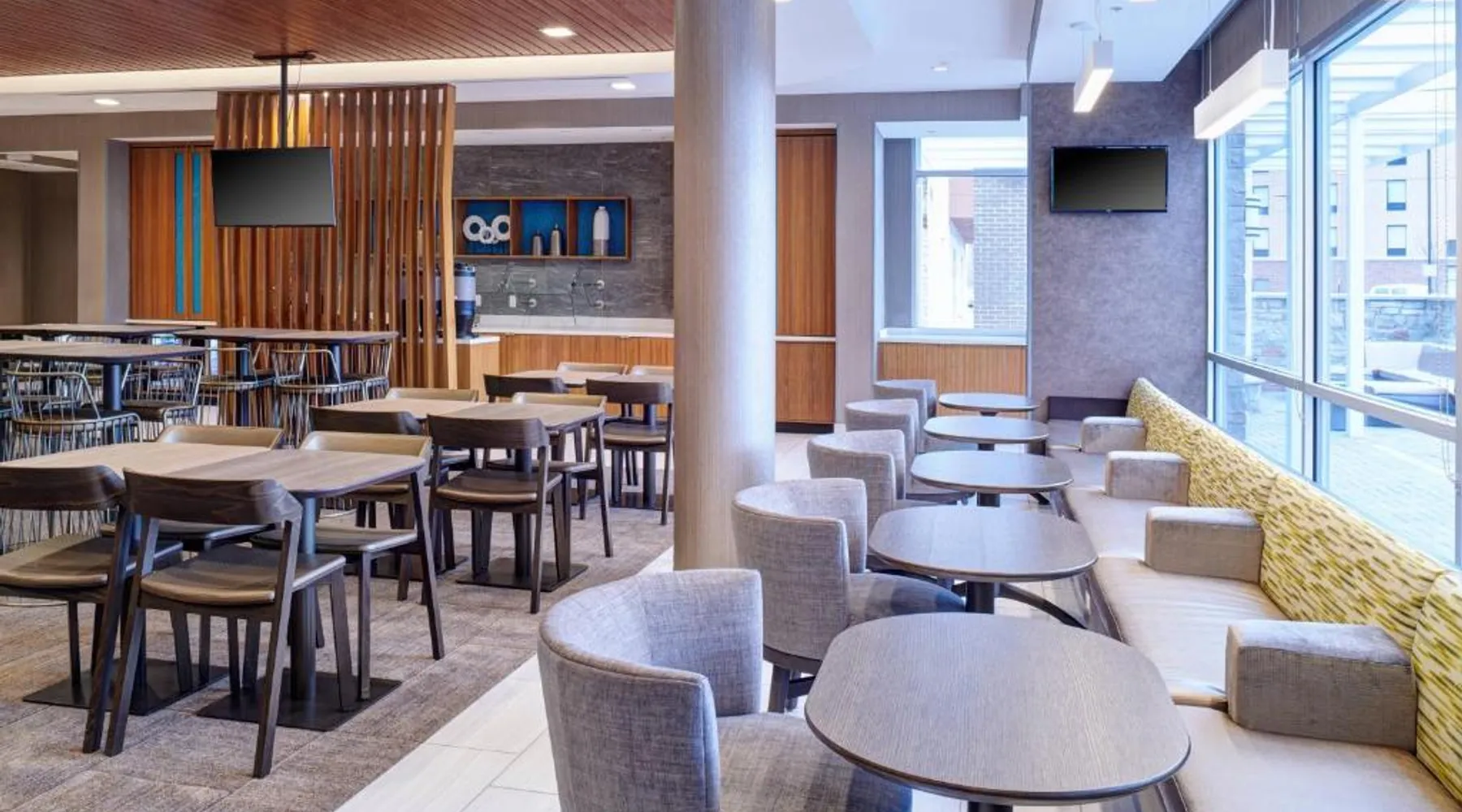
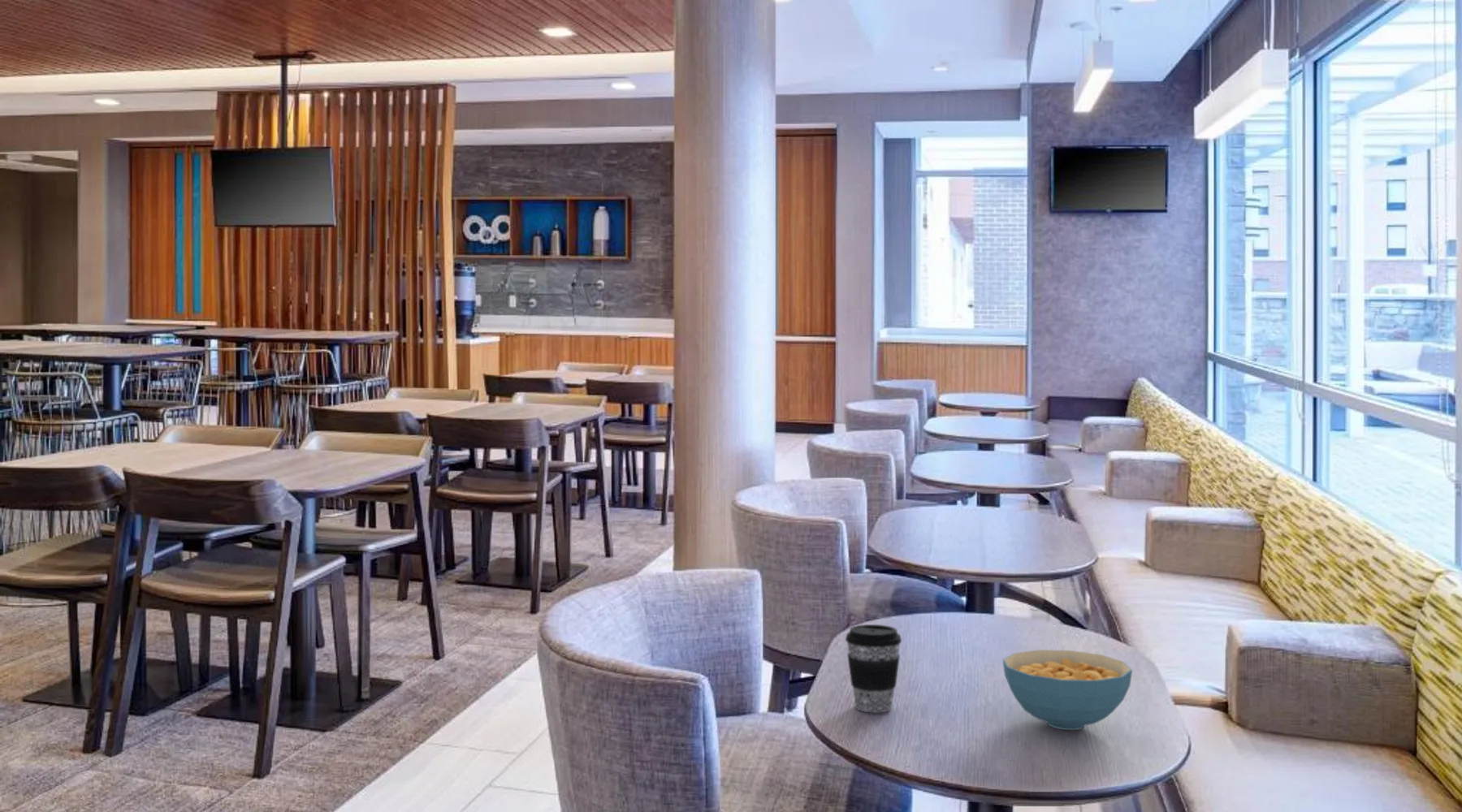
+ coffee cup [845,624,902,713]
+ cereal bowl [1002,649,1133,731]
